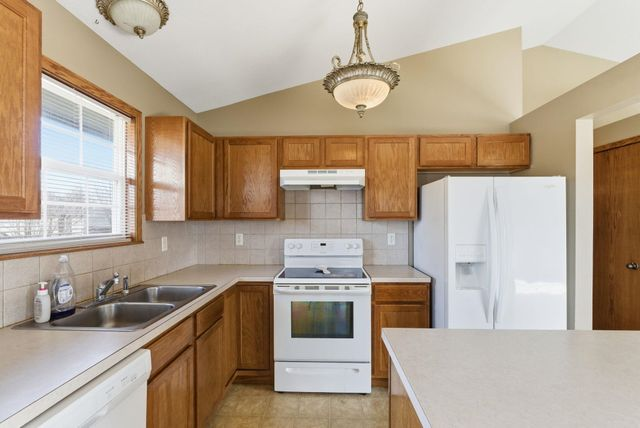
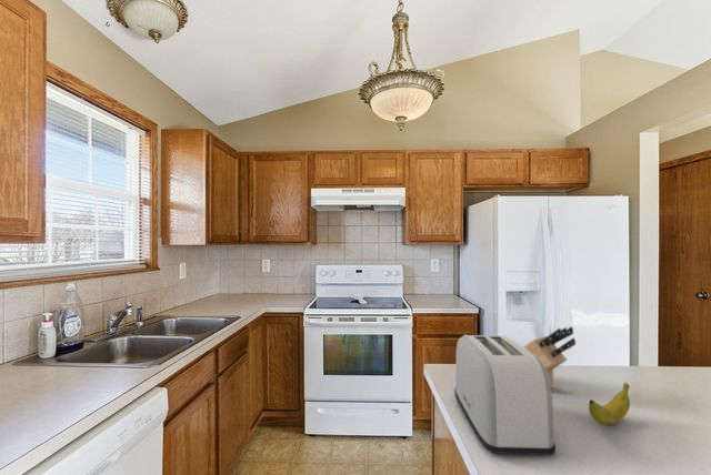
+ knife block [523,325,577,388]
+ toaster [453,334,557,456]
+ banana [588,382,631,426]
